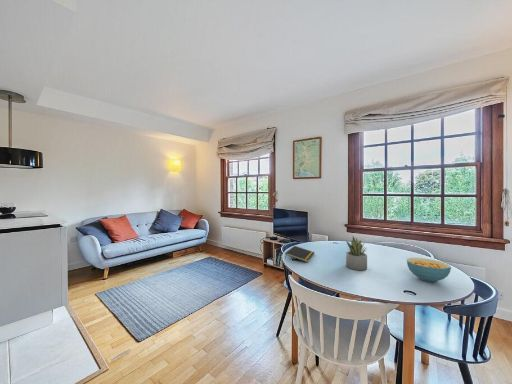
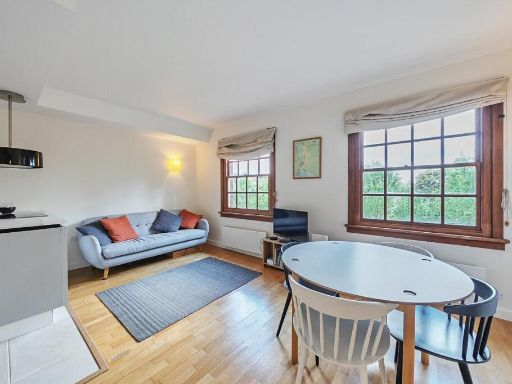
- succulent plant [345,236,368,271]
- cereal bowl [406,257,452,283]
- notepad [284,245,316,263]
